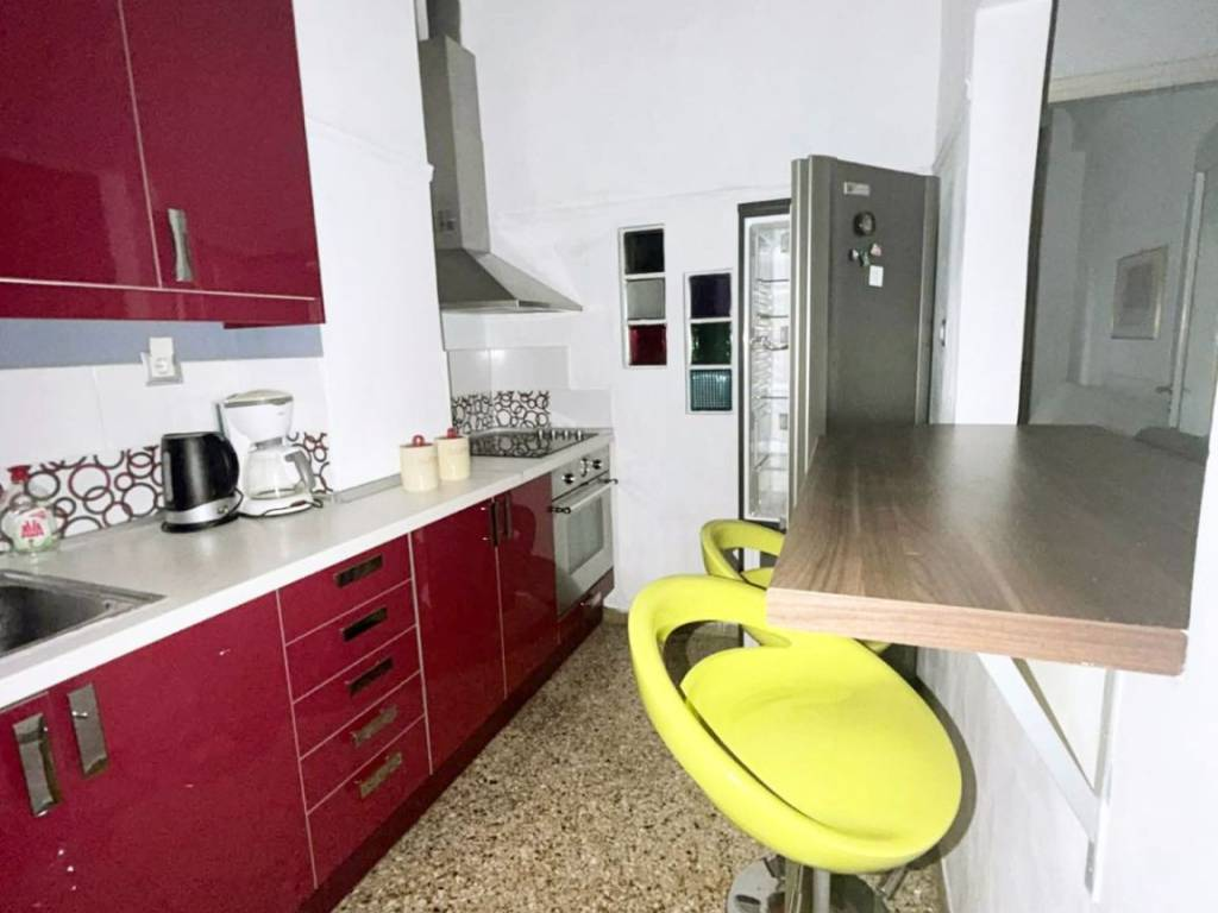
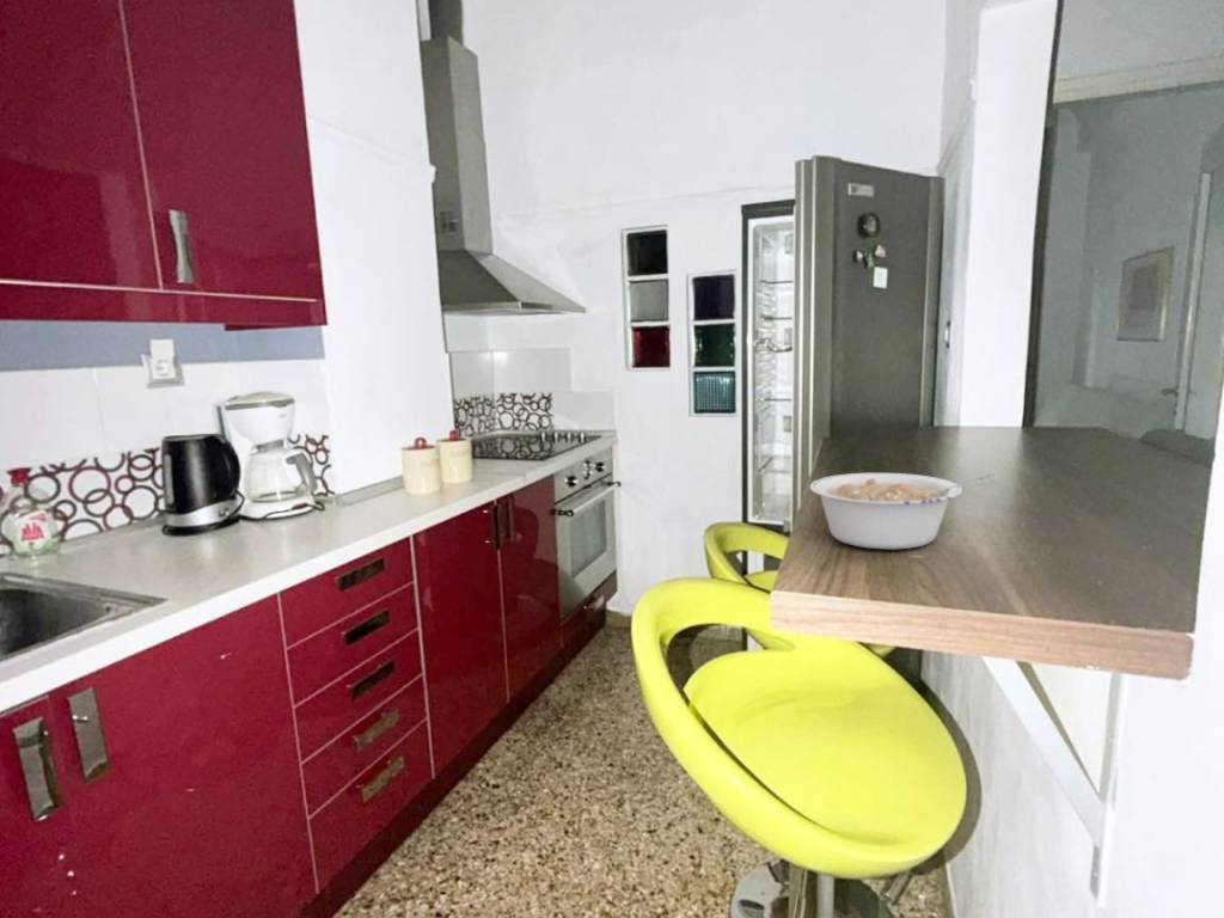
+ legume [809,472,997,550]
